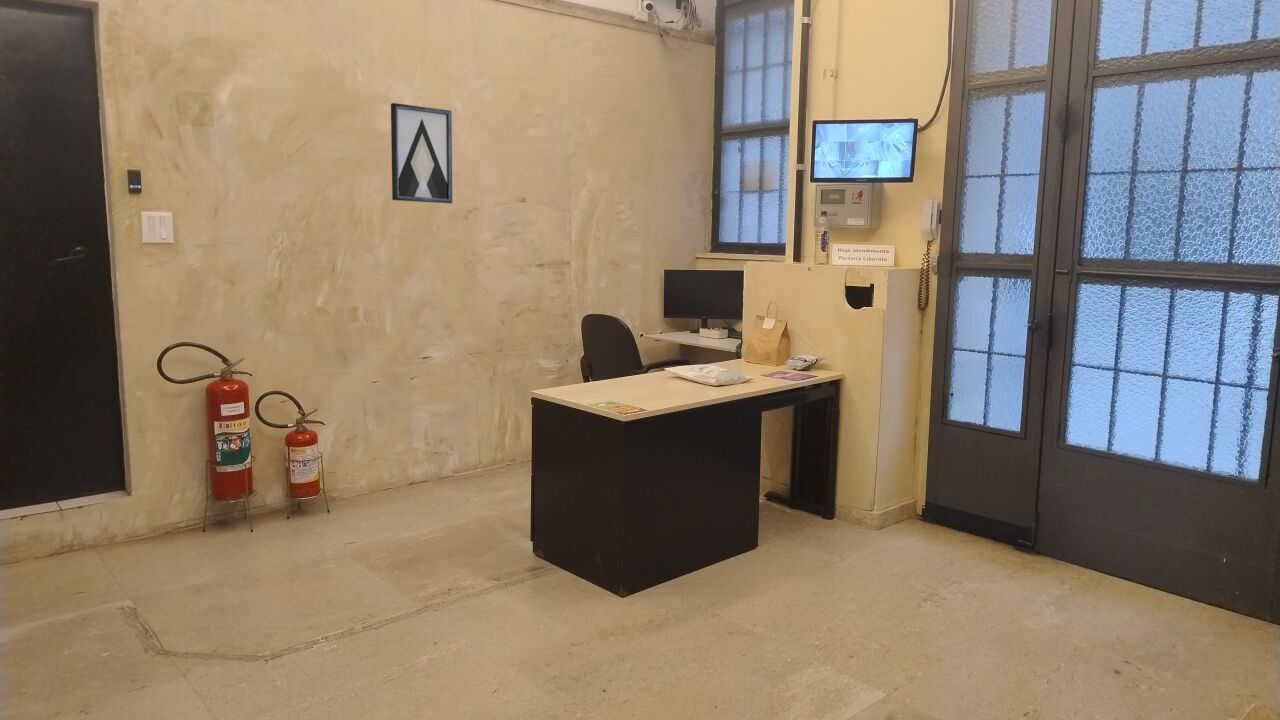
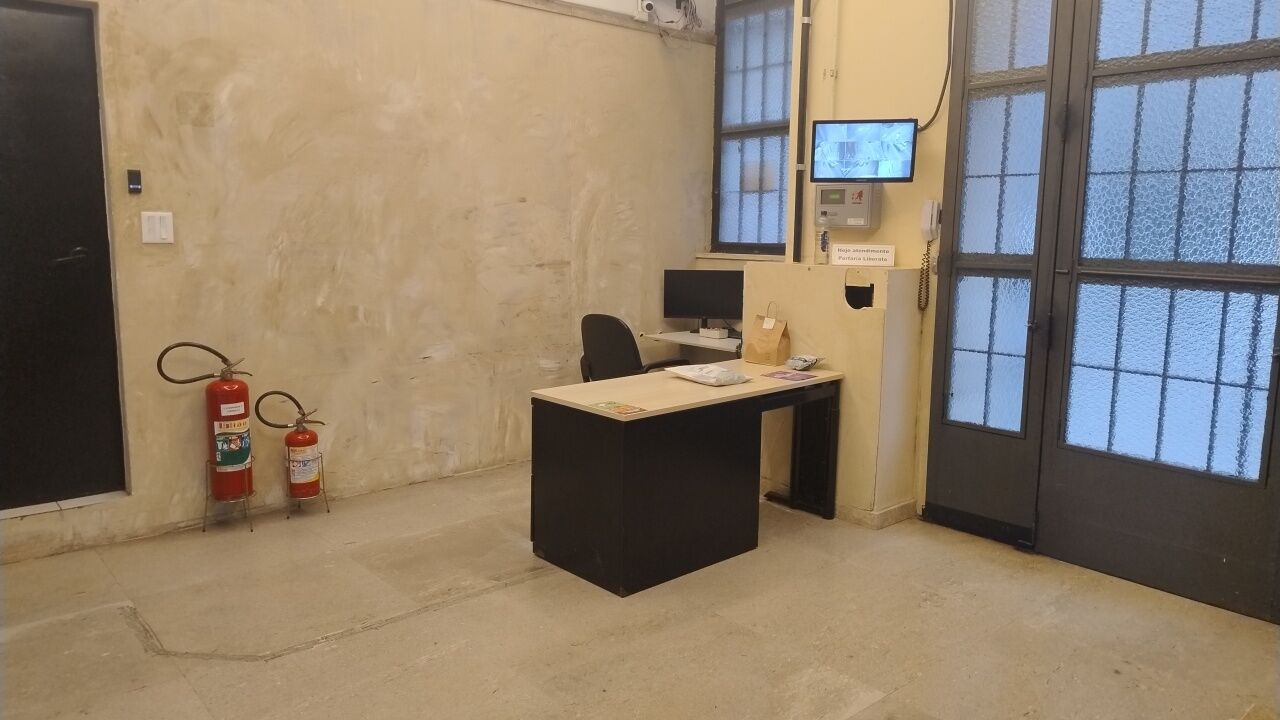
- wall art [390,102,453,204]
